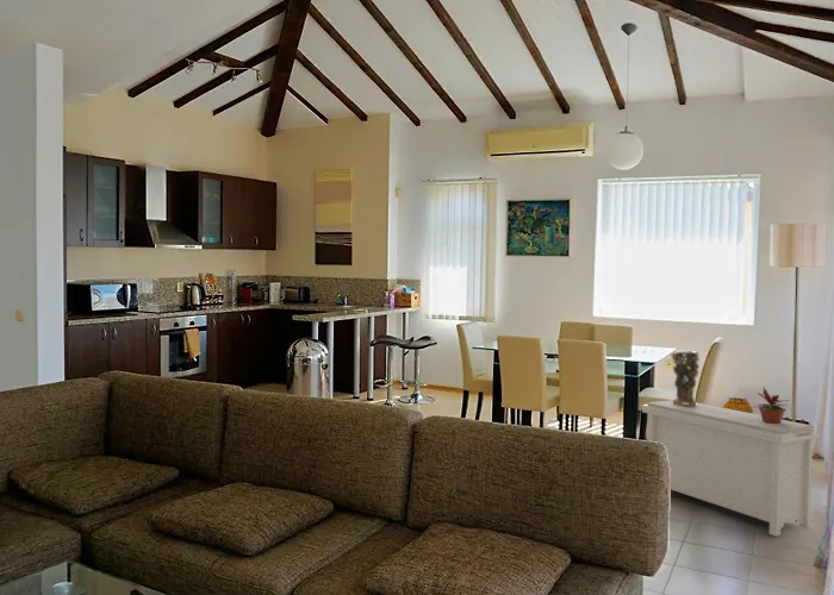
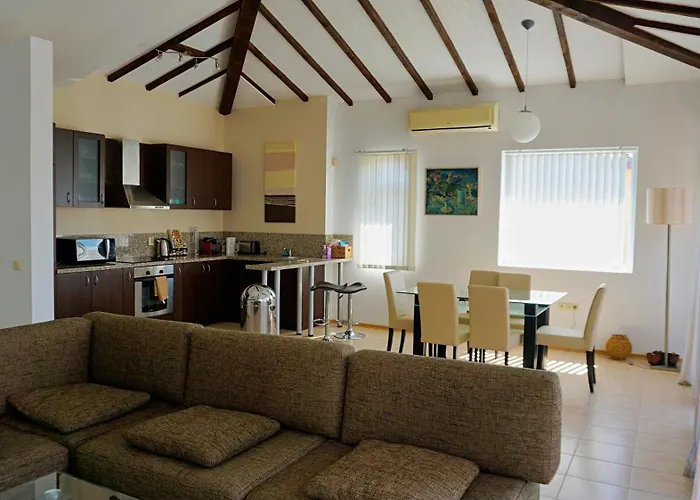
- decorative vase [670,350,701,407]
- potted plant [751,387,792,424]
- bench [641,399,821,537]
